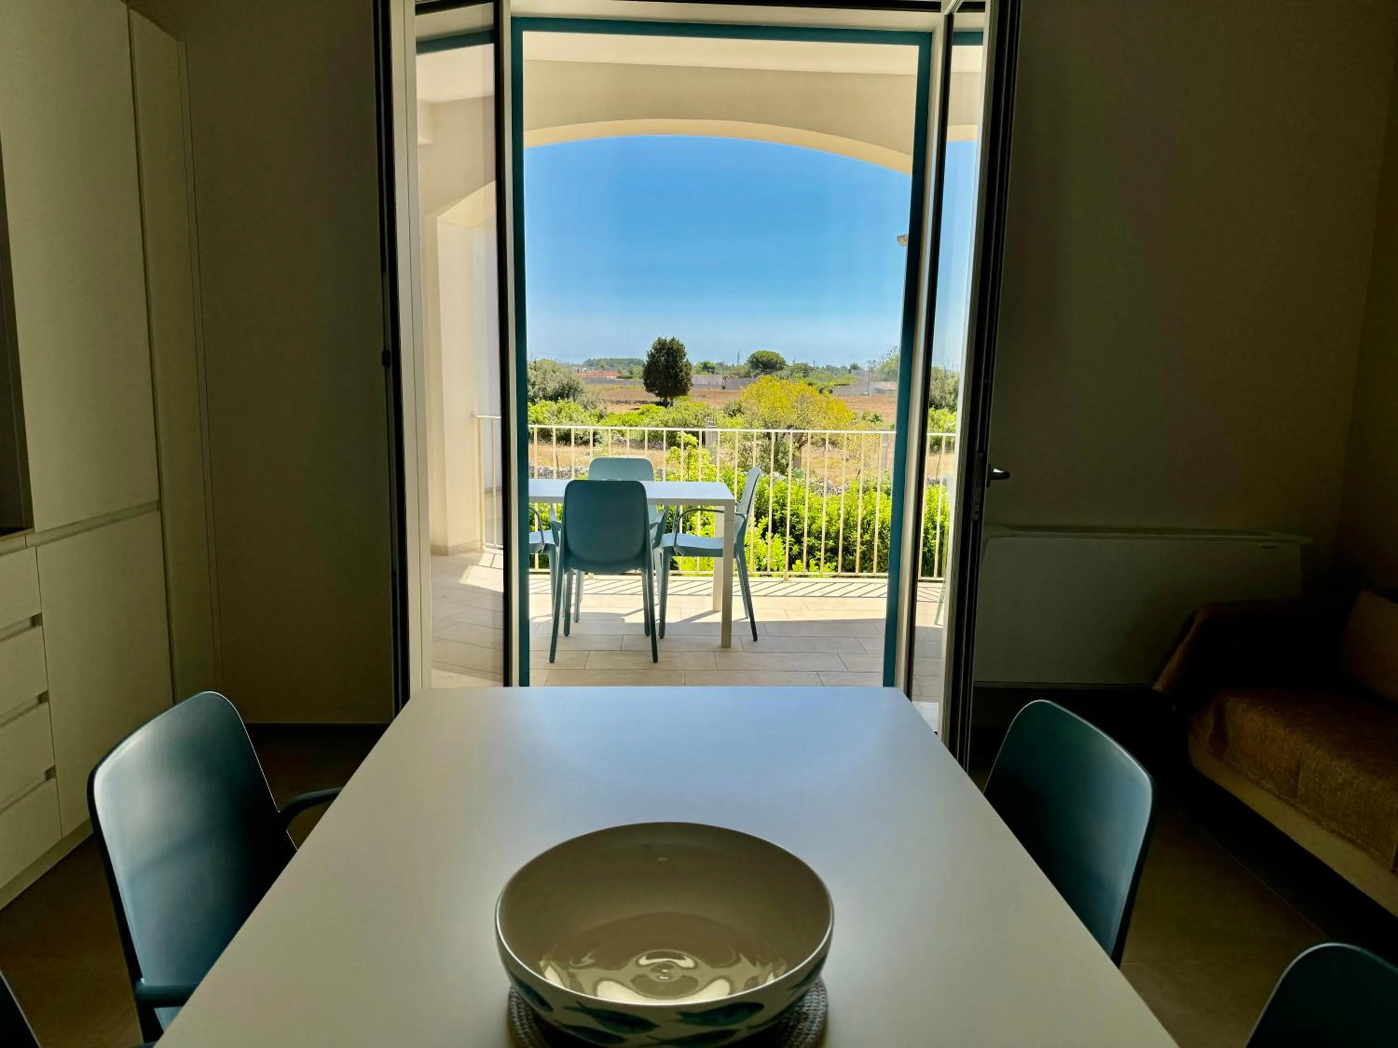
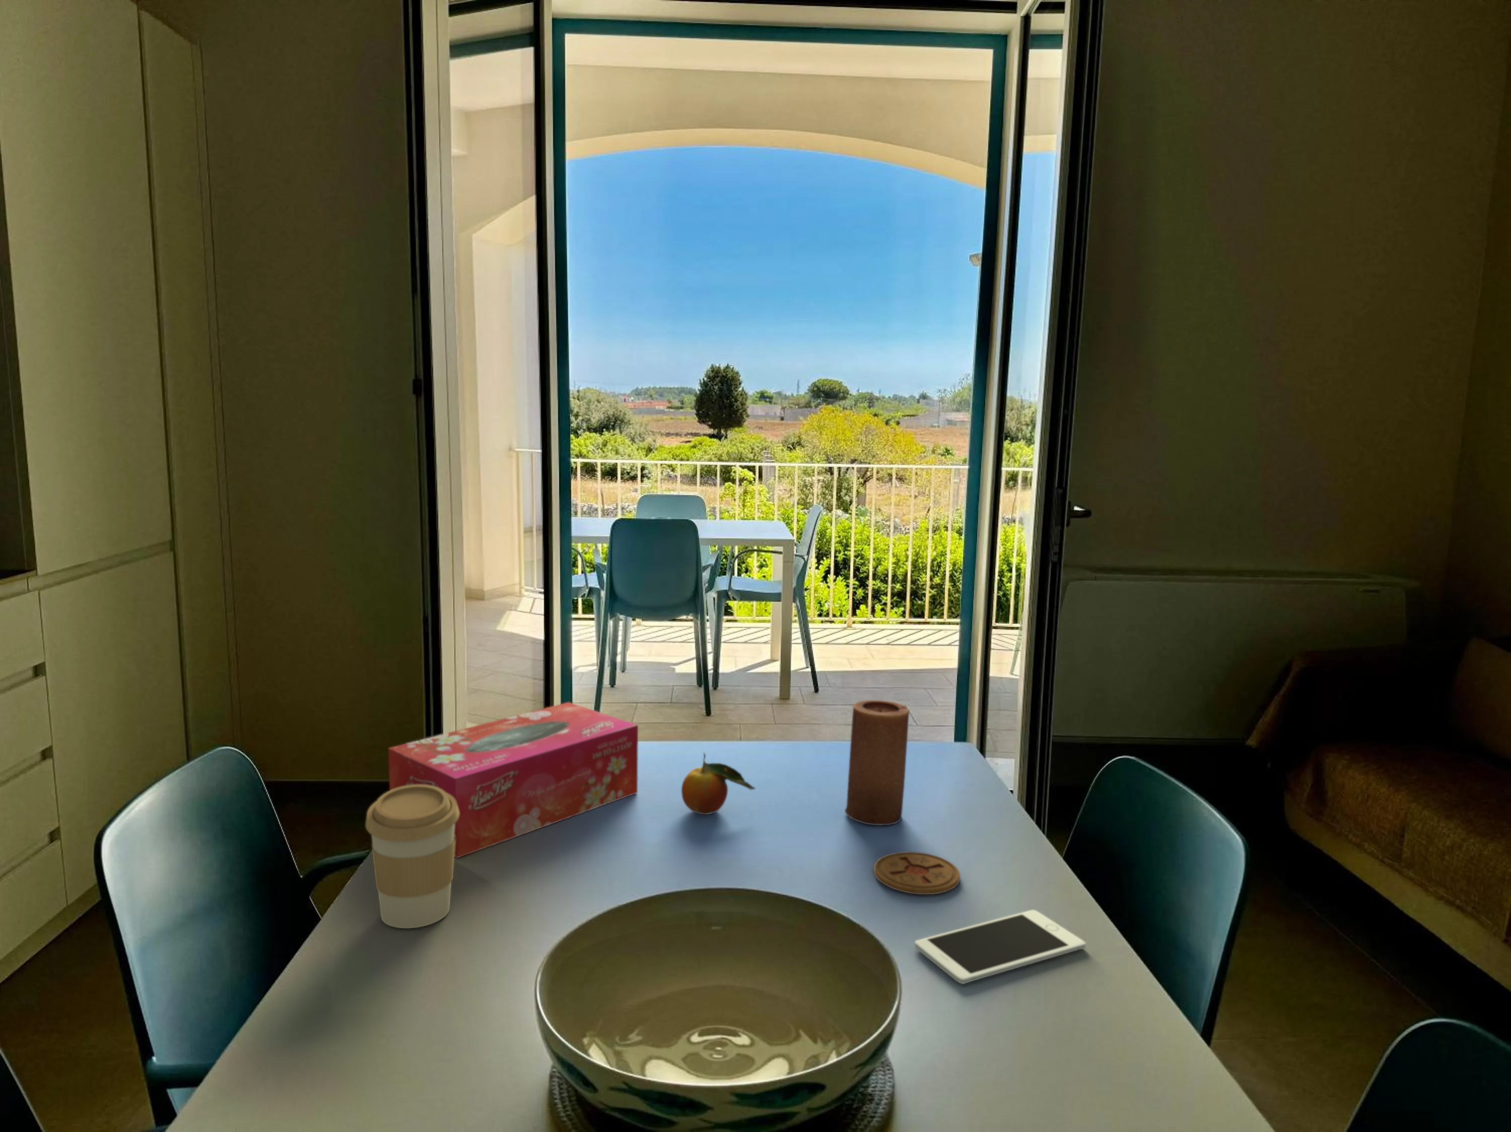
+ cell phone [914,910,1086,985]
+ candle [845,700,910,825]
+ coaster [873,851,960,895]
+ coffee cup [365,785,459,929]
+ tissue box [388,702,639,859]
+ fruit [681,753,756,815]
